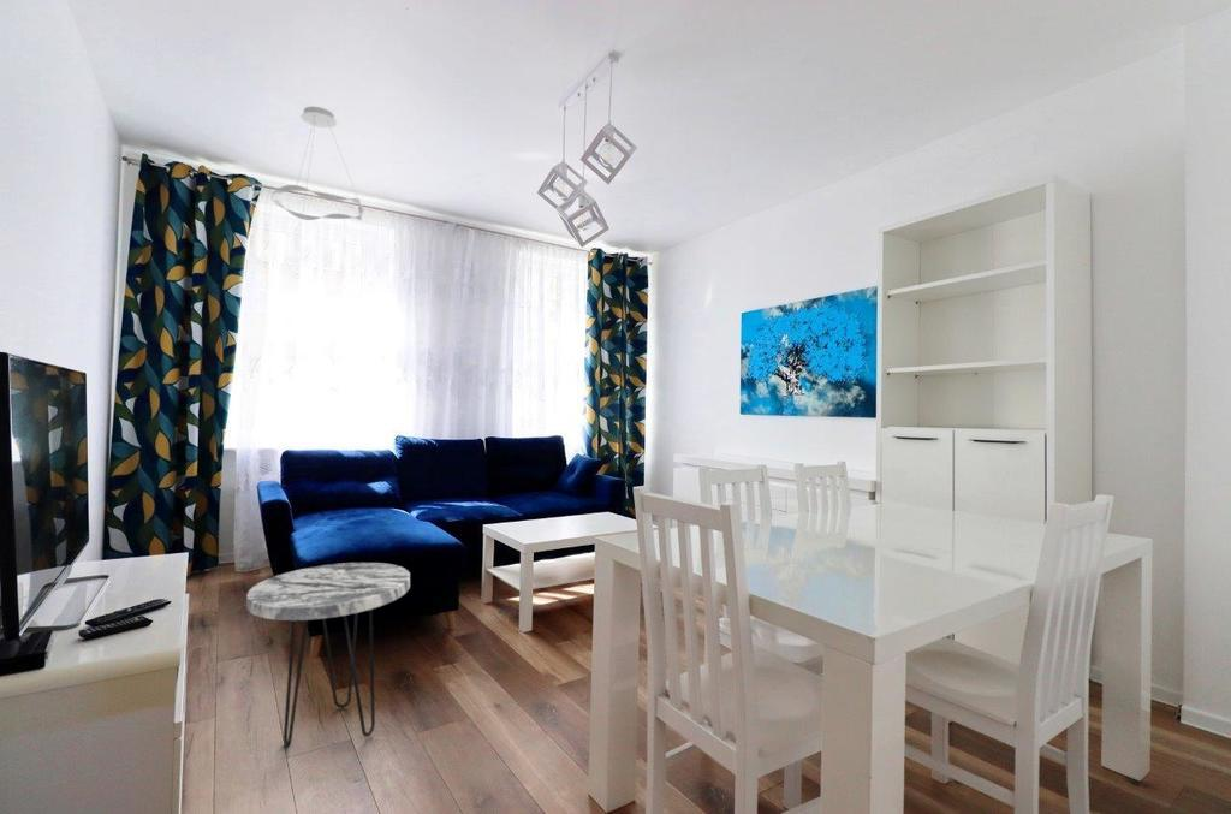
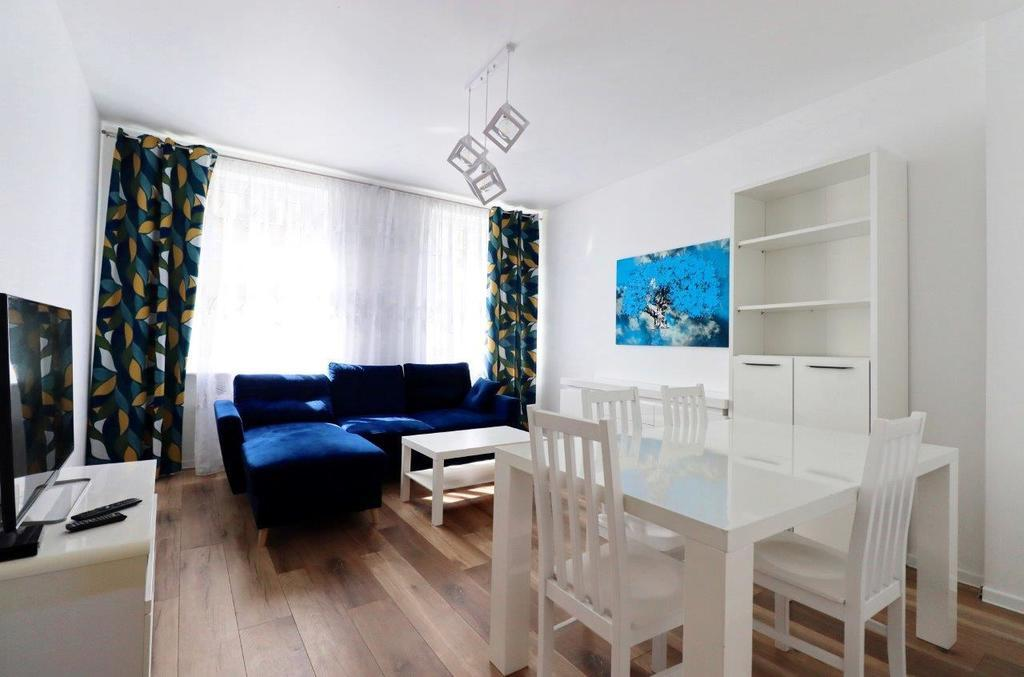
- side table [245,562,411,748]
- ceiling light [270,106,365,221]
